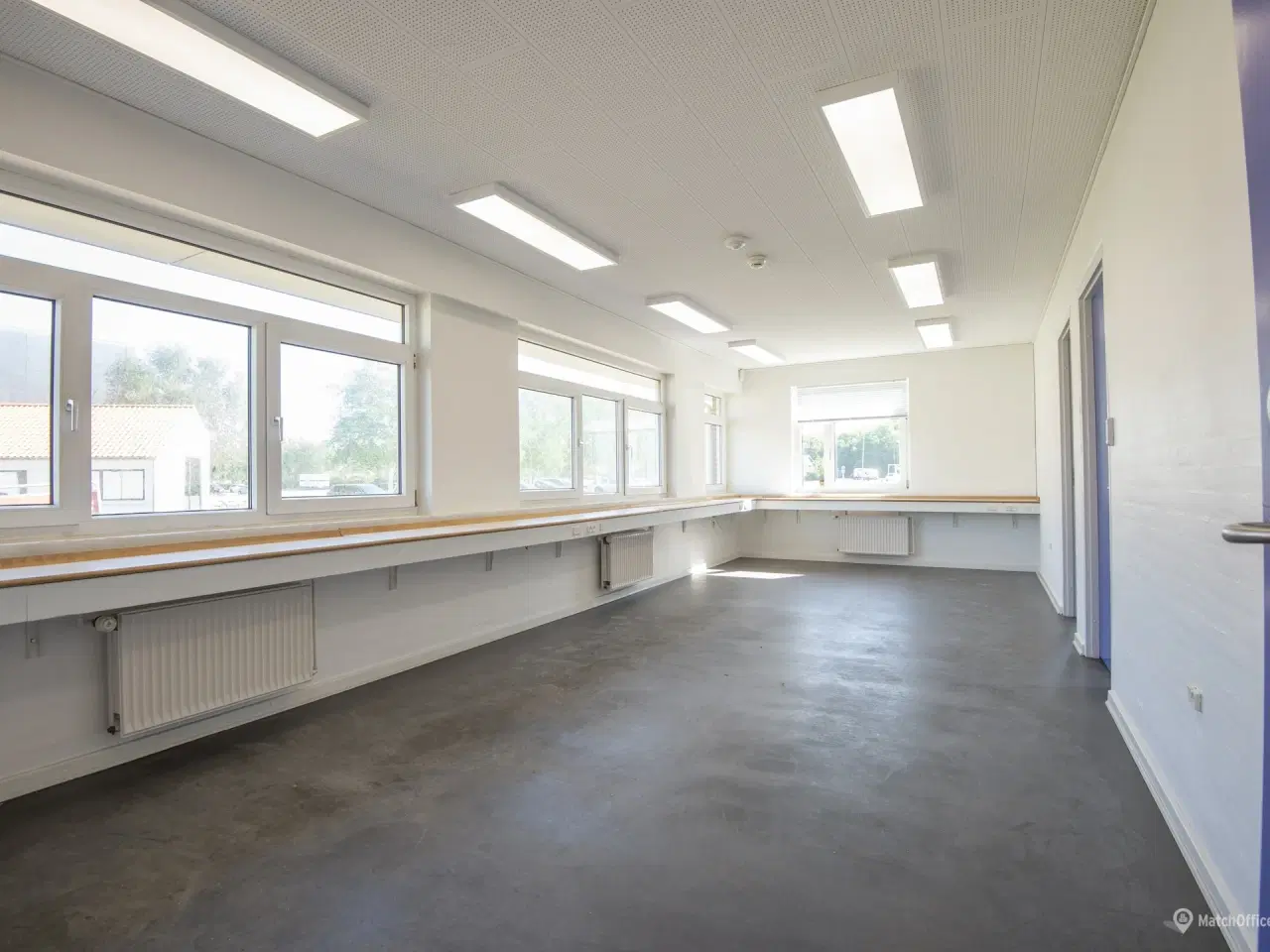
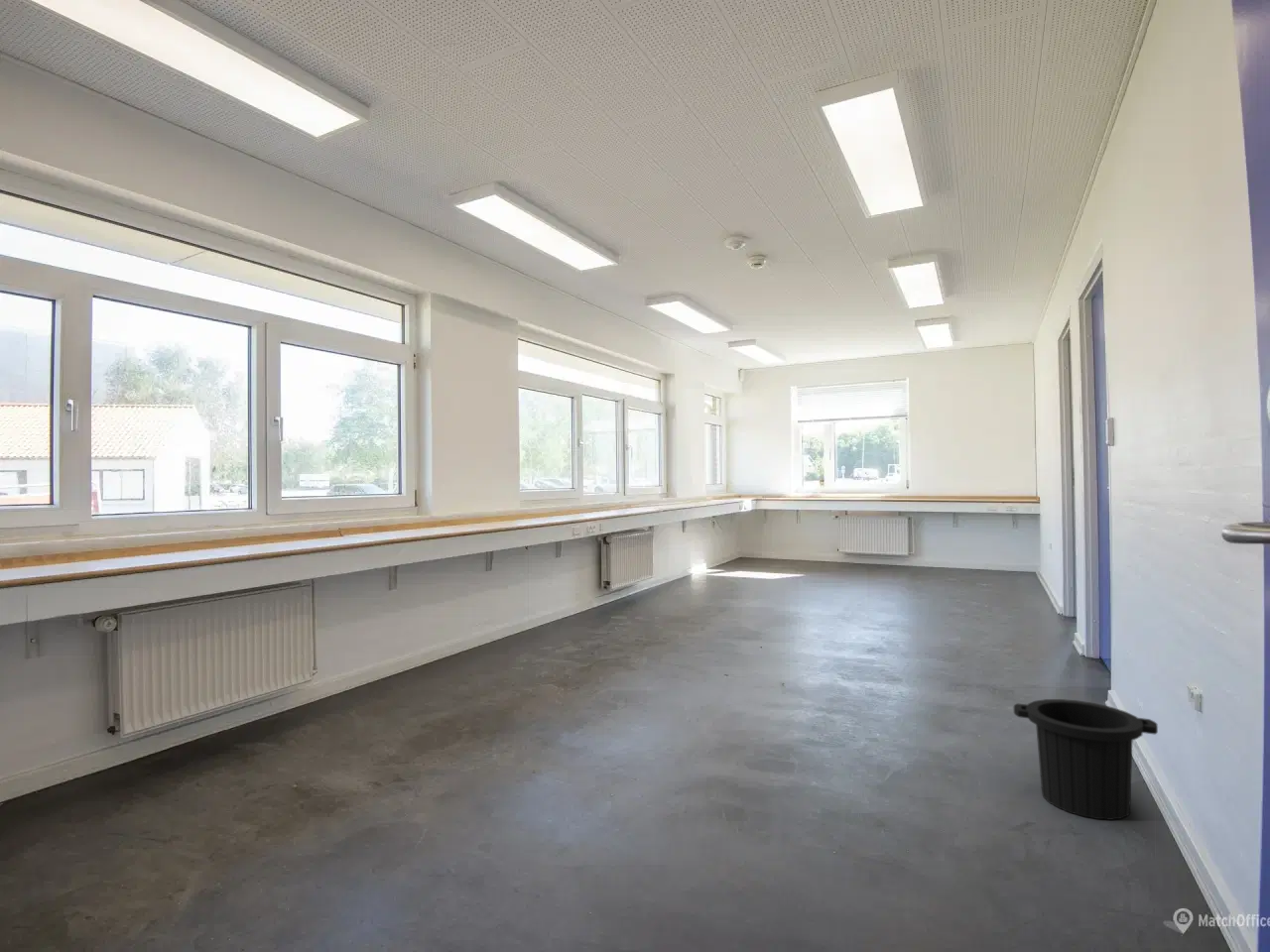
+ trash can [1013,698,1159,821]
